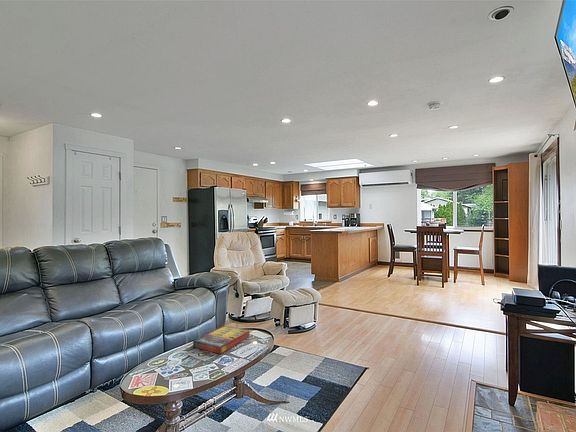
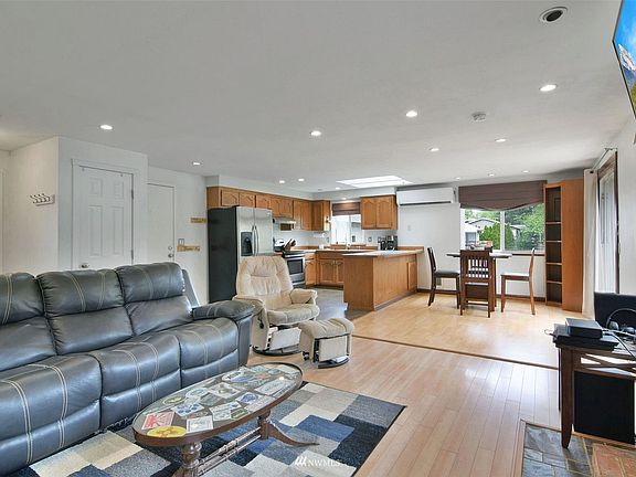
- game compilation box [192,325,250,355]
